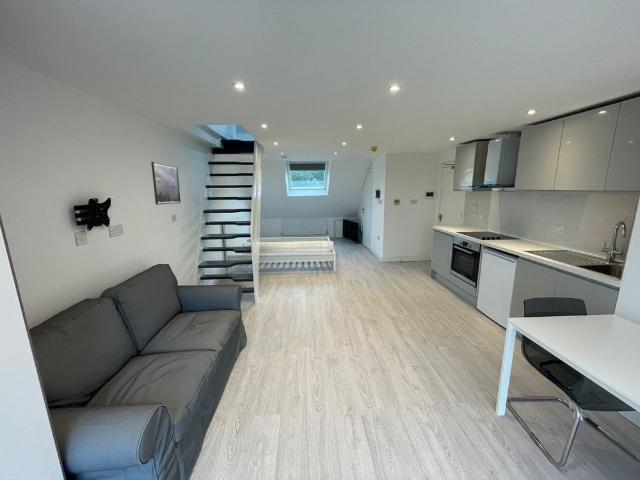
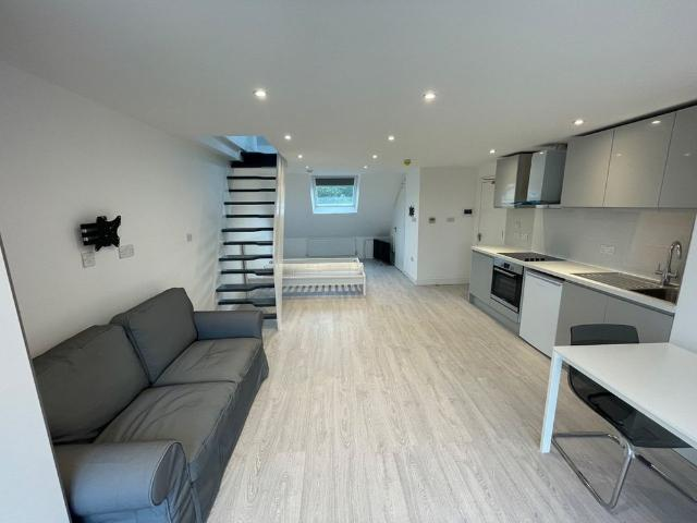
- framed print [150,161,182,206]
